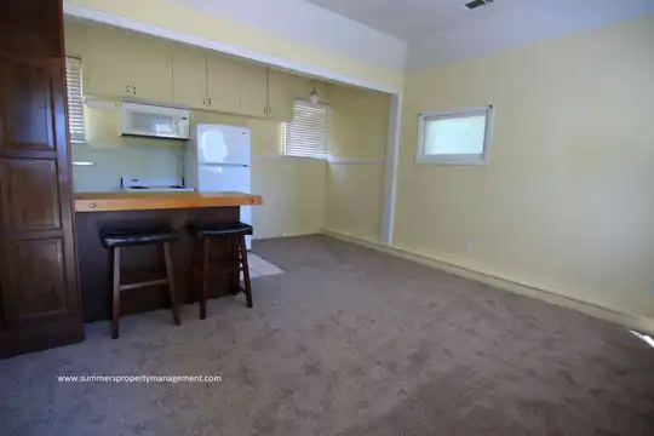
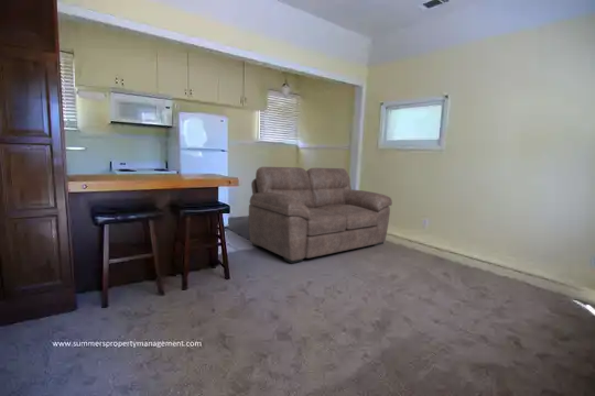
+ sofa [248,166,393,264]
